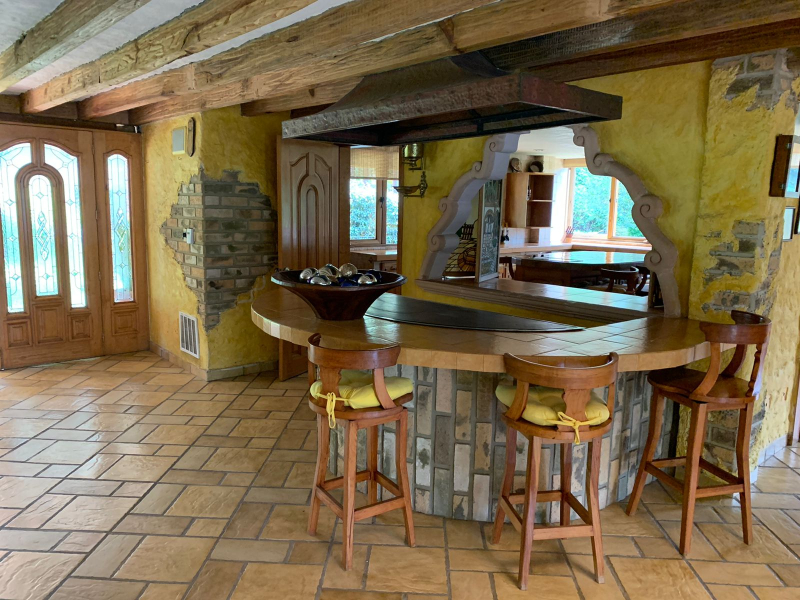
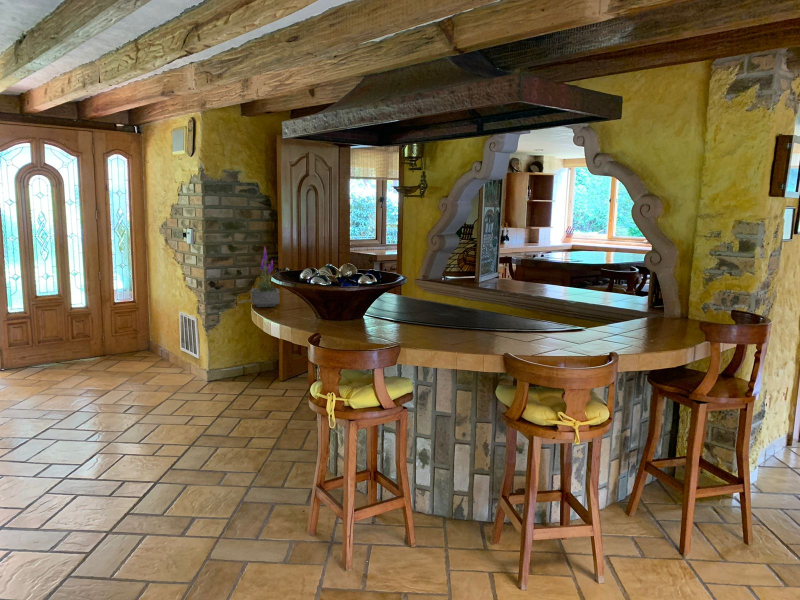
+ potted plant [250,246,281,308]
